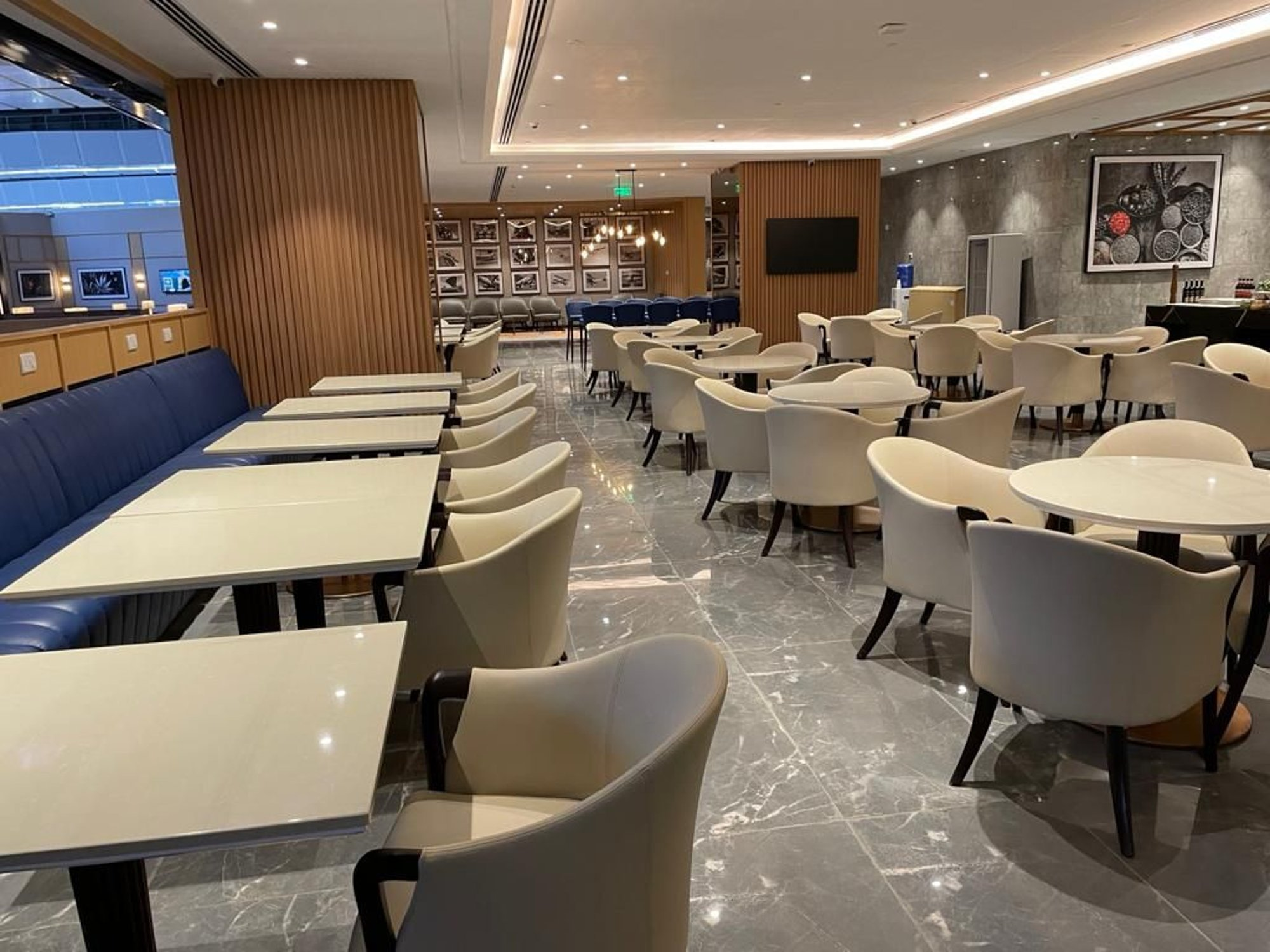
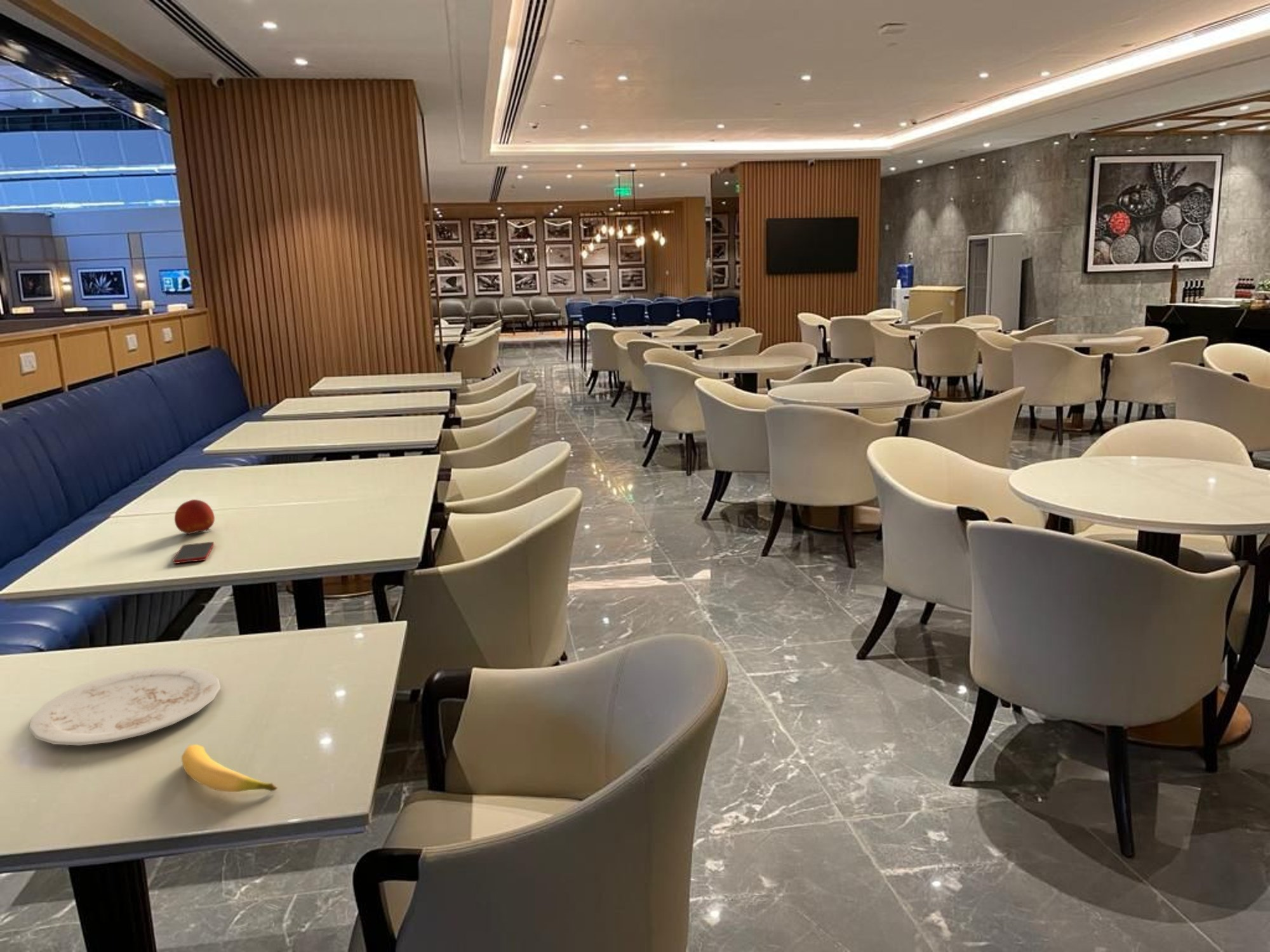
+ banana [181,744,278,793]
+ cell phone [172,541,215,564]
+ fruit [174,499,215,535]
+ plate [28,665,221,746]
